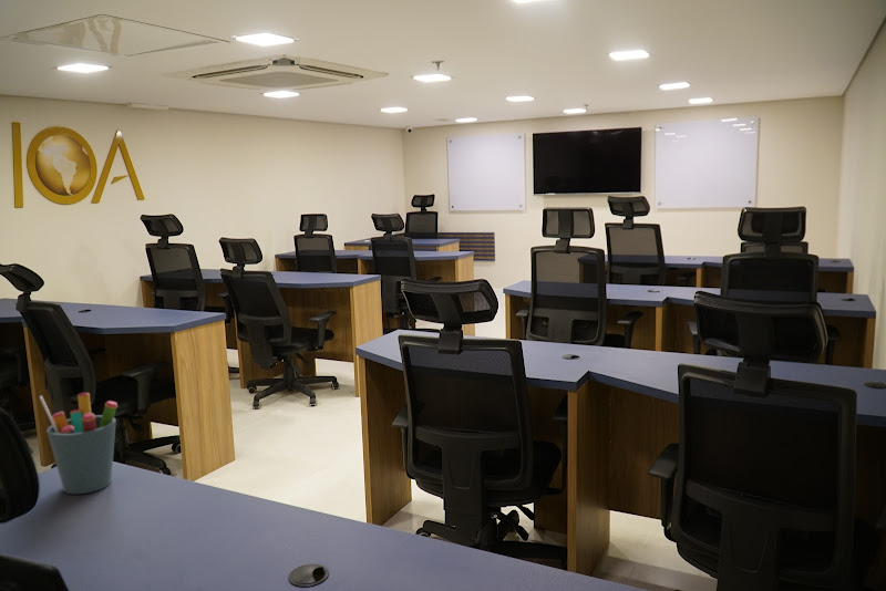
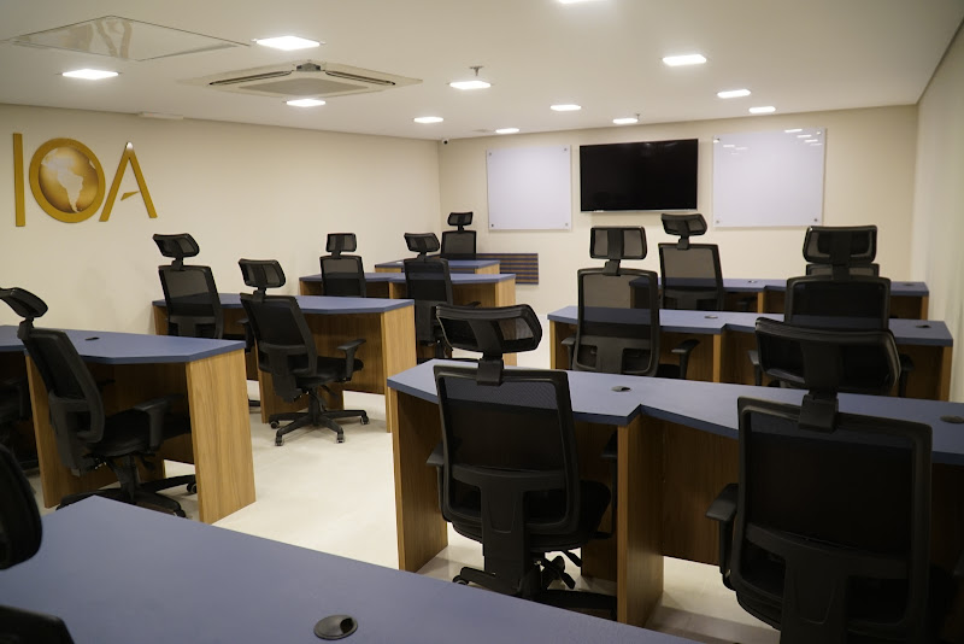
- pen holder [39,392,119,495]
